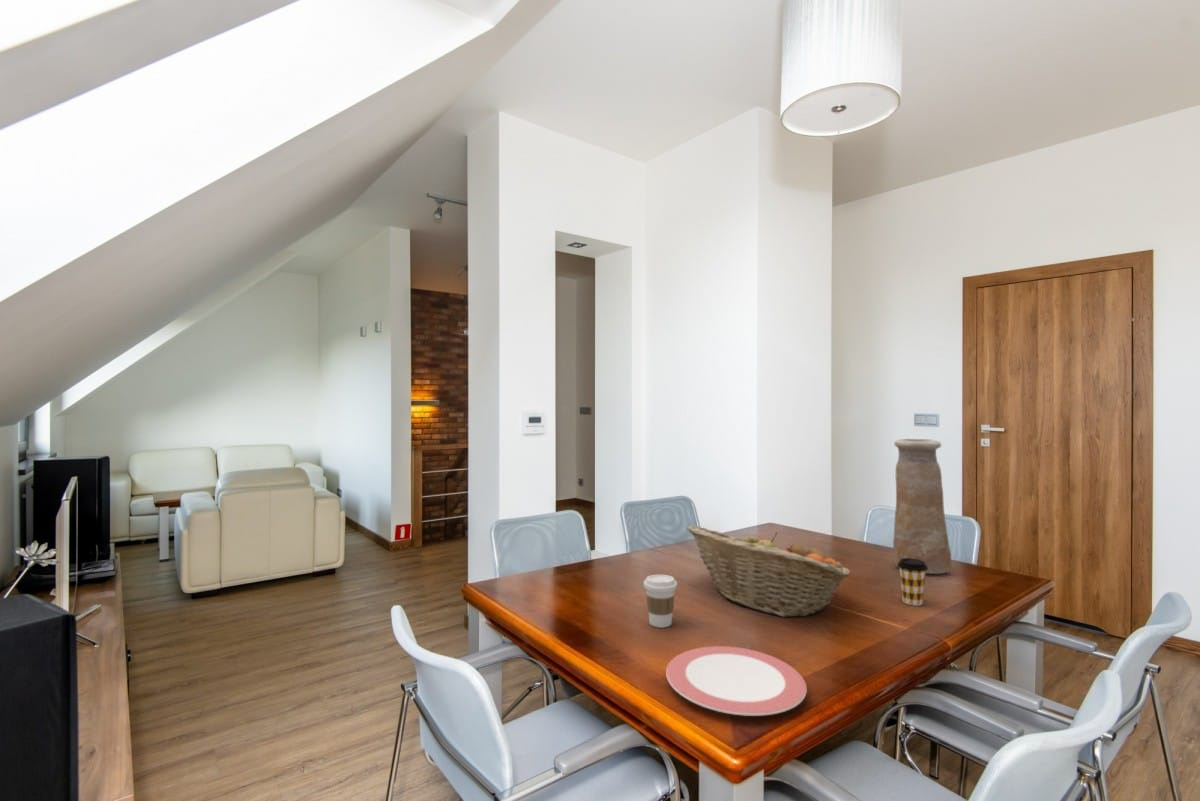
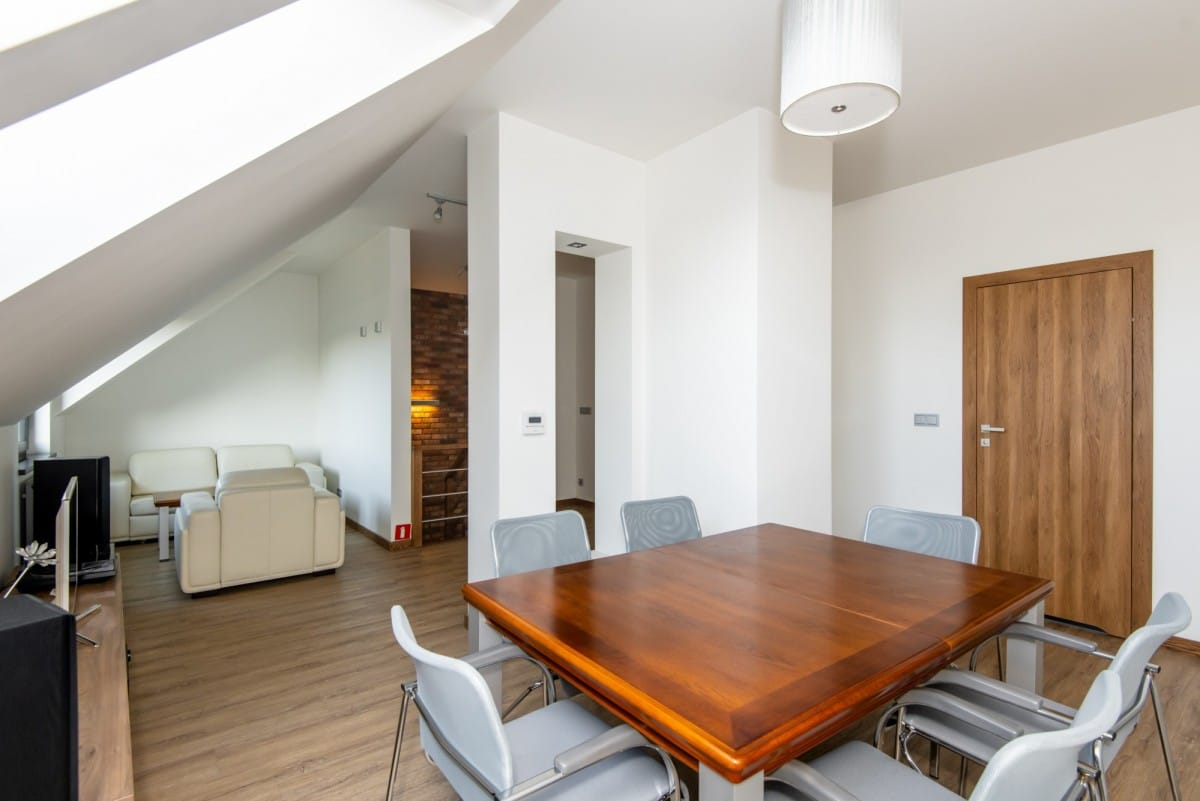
- vase [892,438,952,575]
- fruit basket [686,524,851,618]
- coffee cup [643,574,678,629]
- plate [665,645,808,717]
- coffee cup [897,558,928,607]
